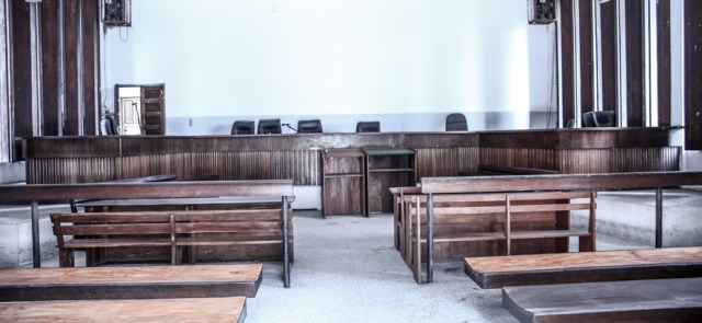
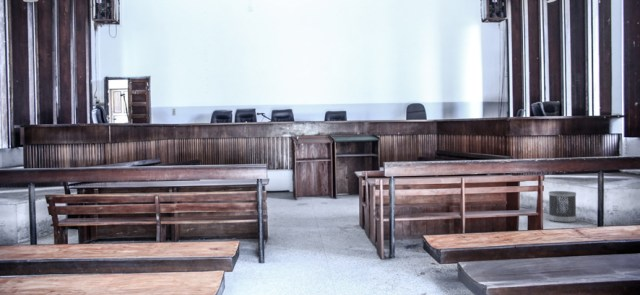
+ wastebasket [548,190,577,223]
